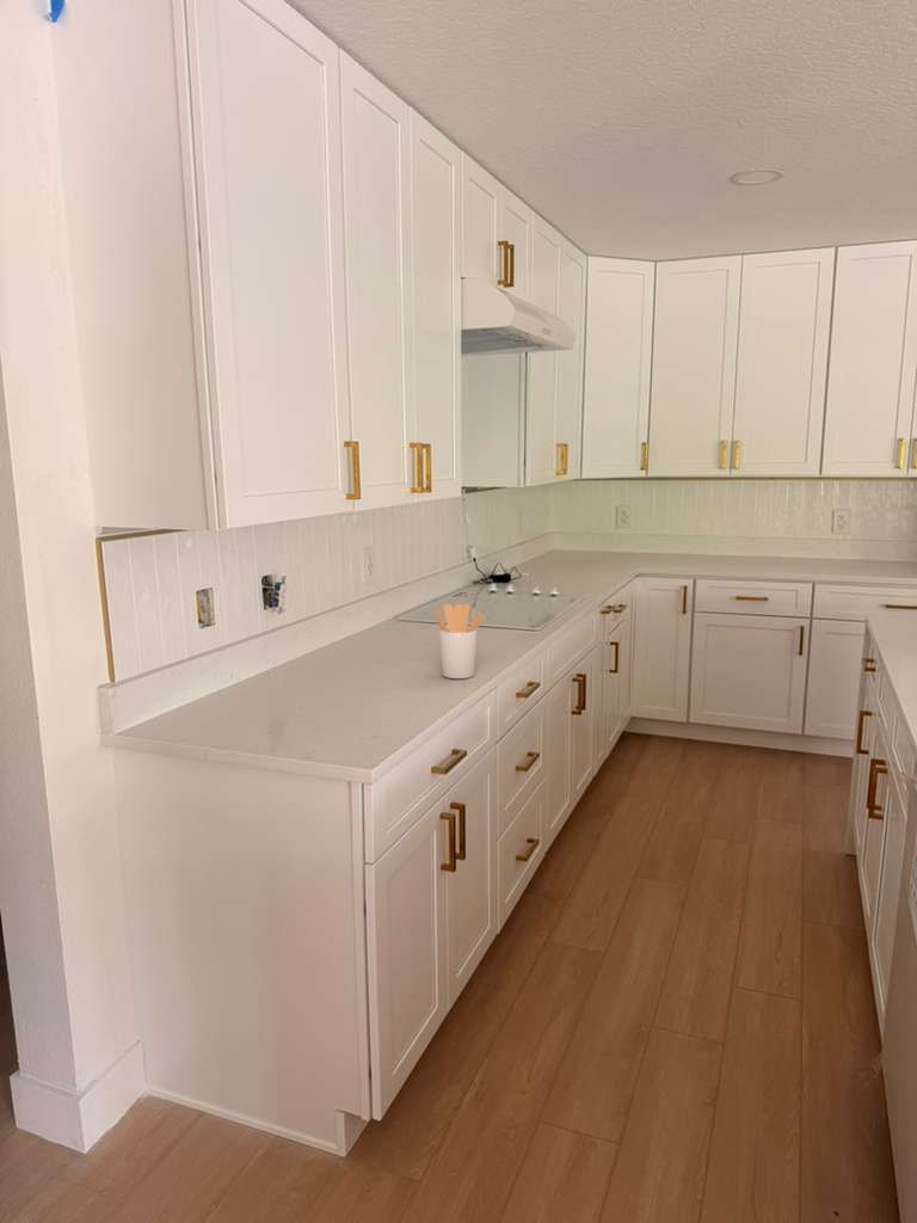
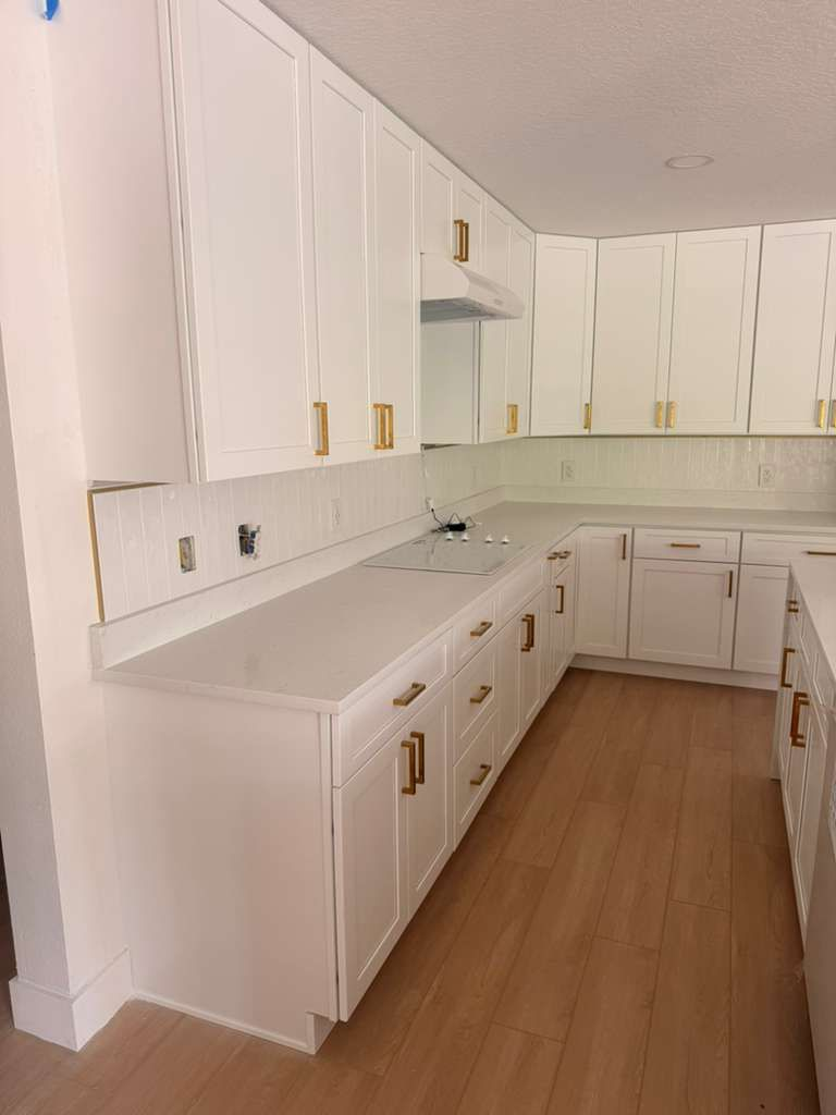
- utensil holder [435,603,485,680]
